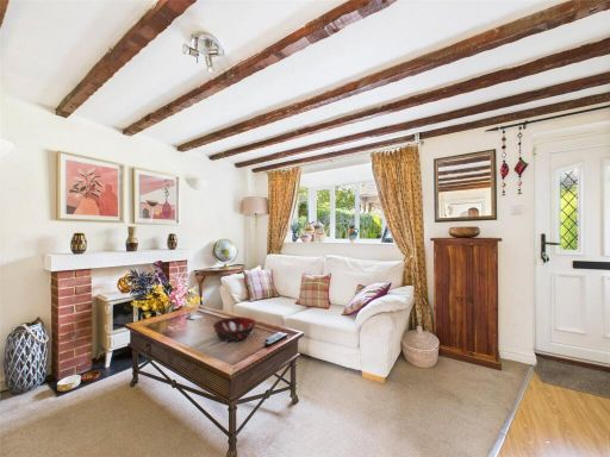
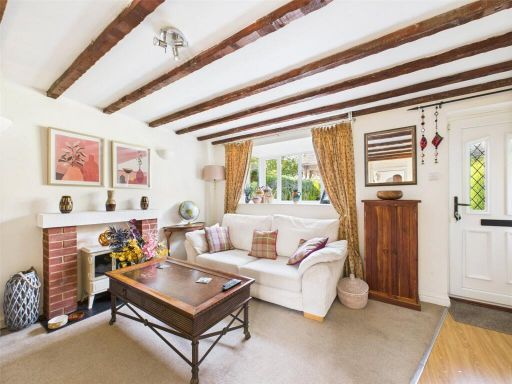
- decorative bowl [212,315,257,343]
